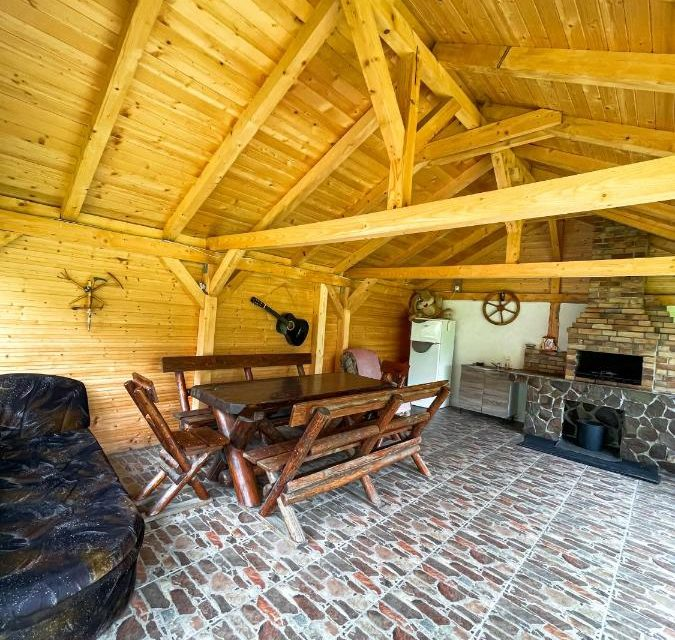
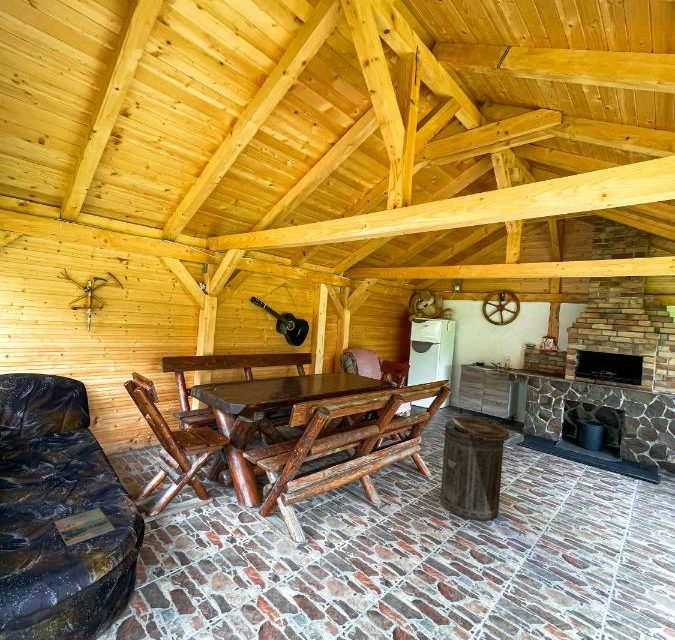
+ trash can lid [440,416,510,522]
+ magazine [54,507,116,547]
